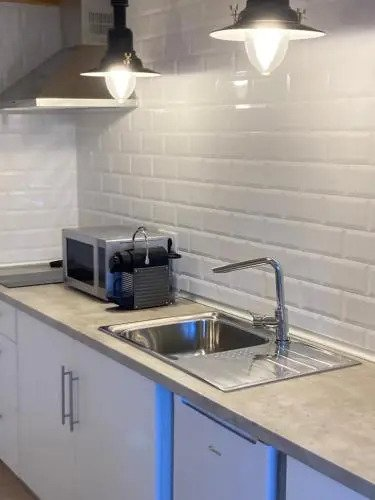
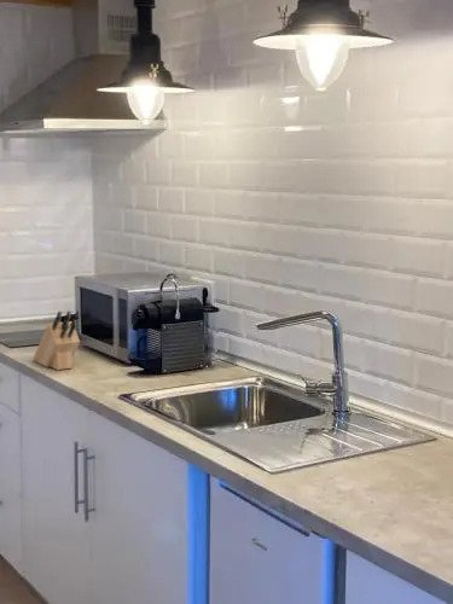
+ knife block [31,309,81,371]
